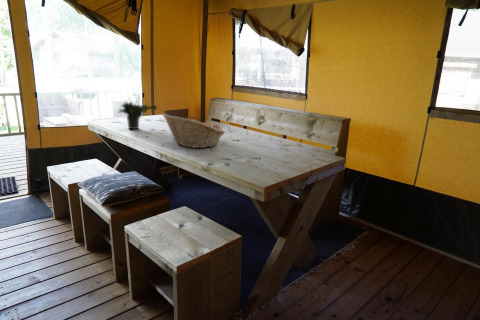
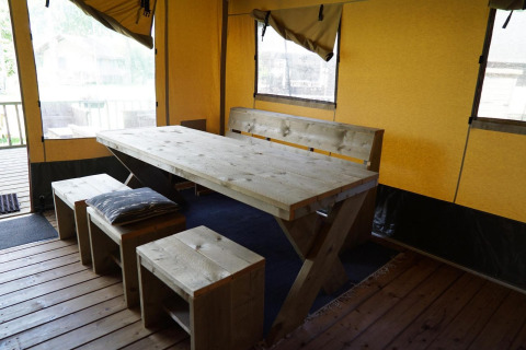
- potted plant [118,93,158,130]
- fruit basket [161,113,226,149]
